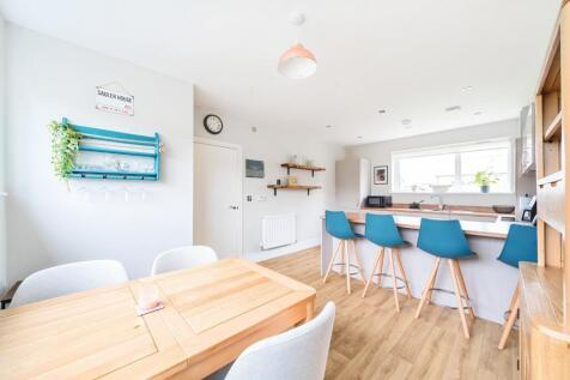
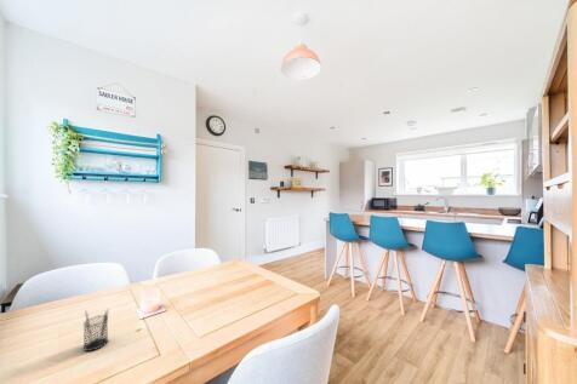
+ pencil holder [82,308,110,353]
